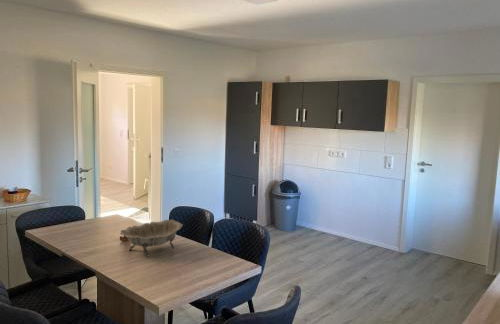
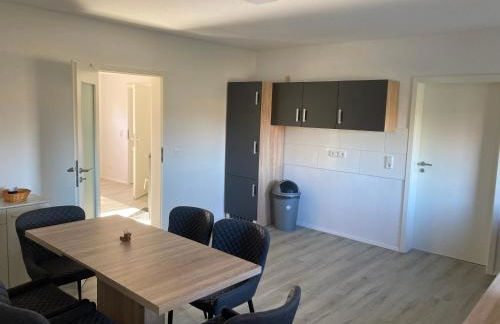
- decorative bowl [119,218,184,258]
